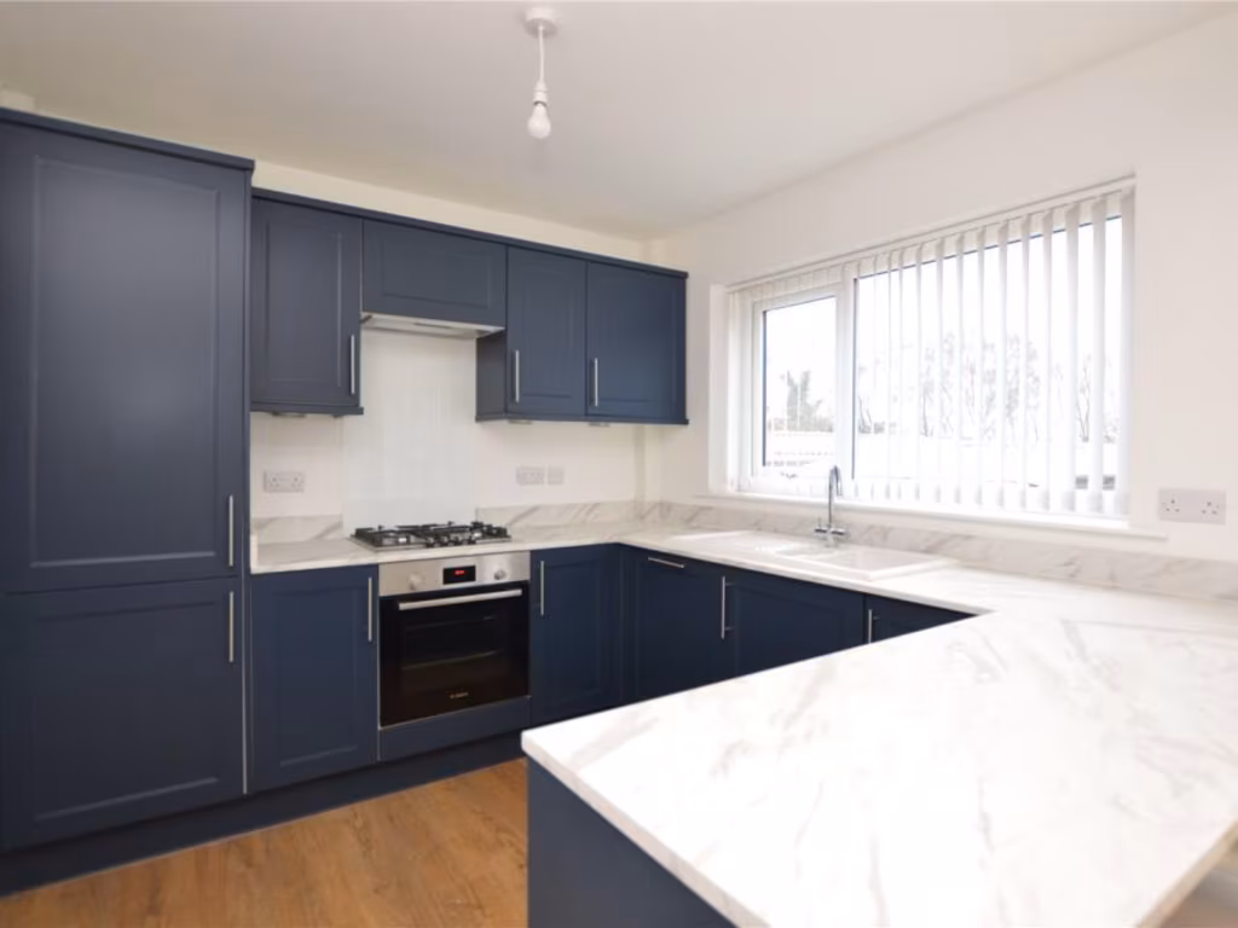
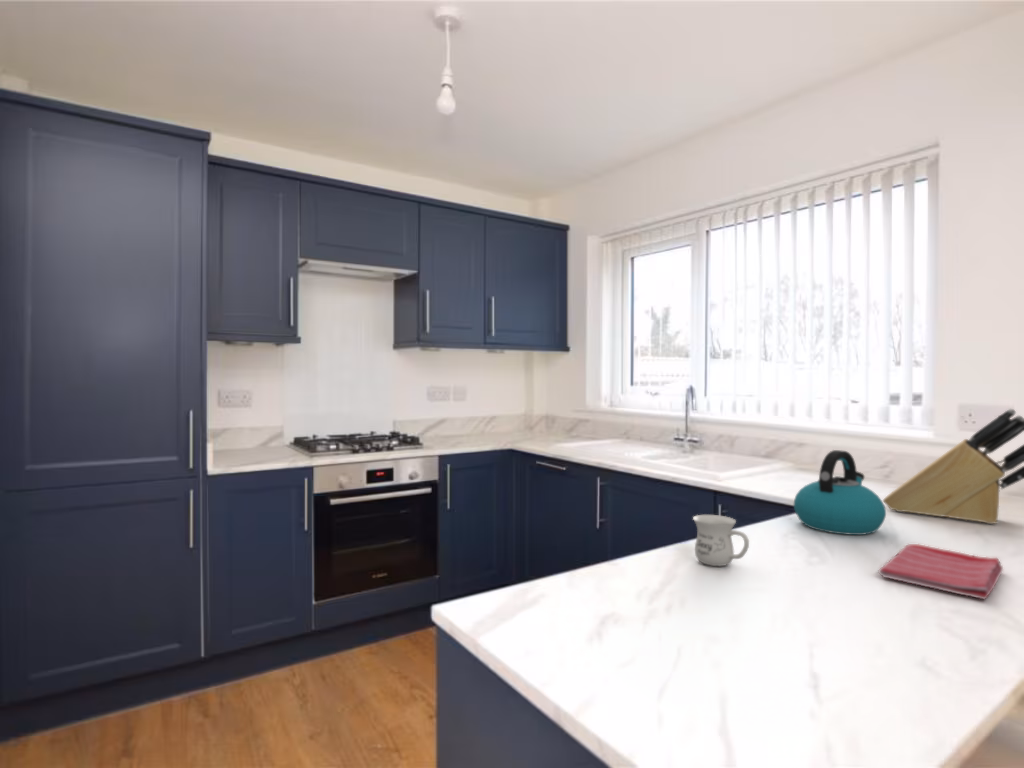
+ kettle [793,449,887,536]
+ knife block [882,408,1024,525]
+ dish towel [877,543,1004,601]
+ mug [692,514,750,567]
